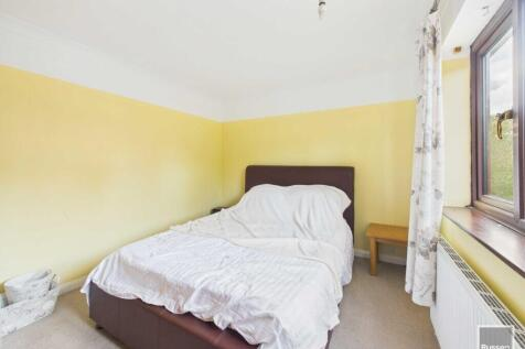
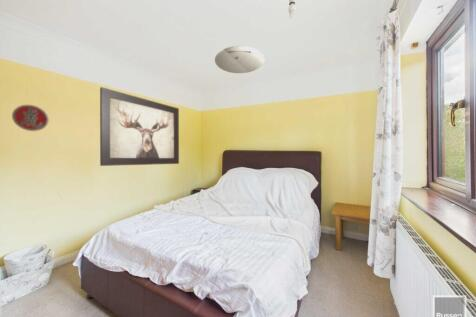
+ wall art [99,86,180,167]
+ decorative plate [11,104,50,132]
+ ceiling light [214,45,265,74]
